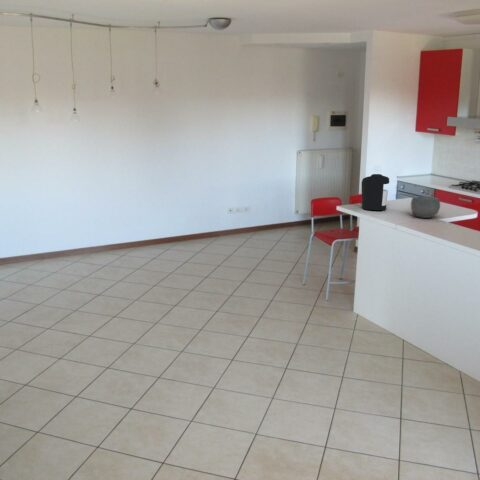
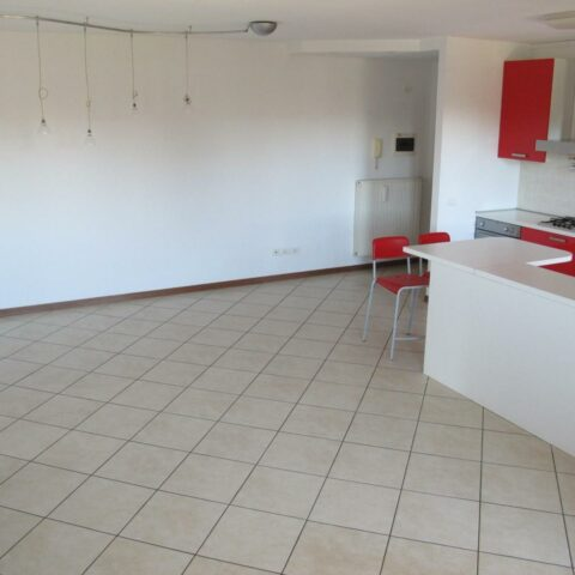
- coffee maker [360,173,390,211]
- bowl [410,195,441,219]
